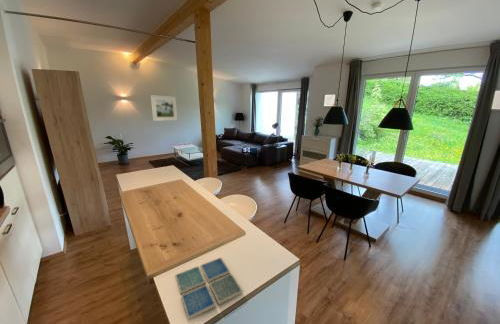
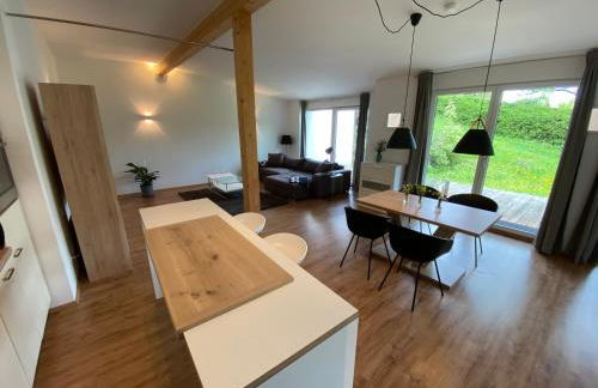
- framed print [150,94,178,122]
- drink coaster [174,256,244,321]
